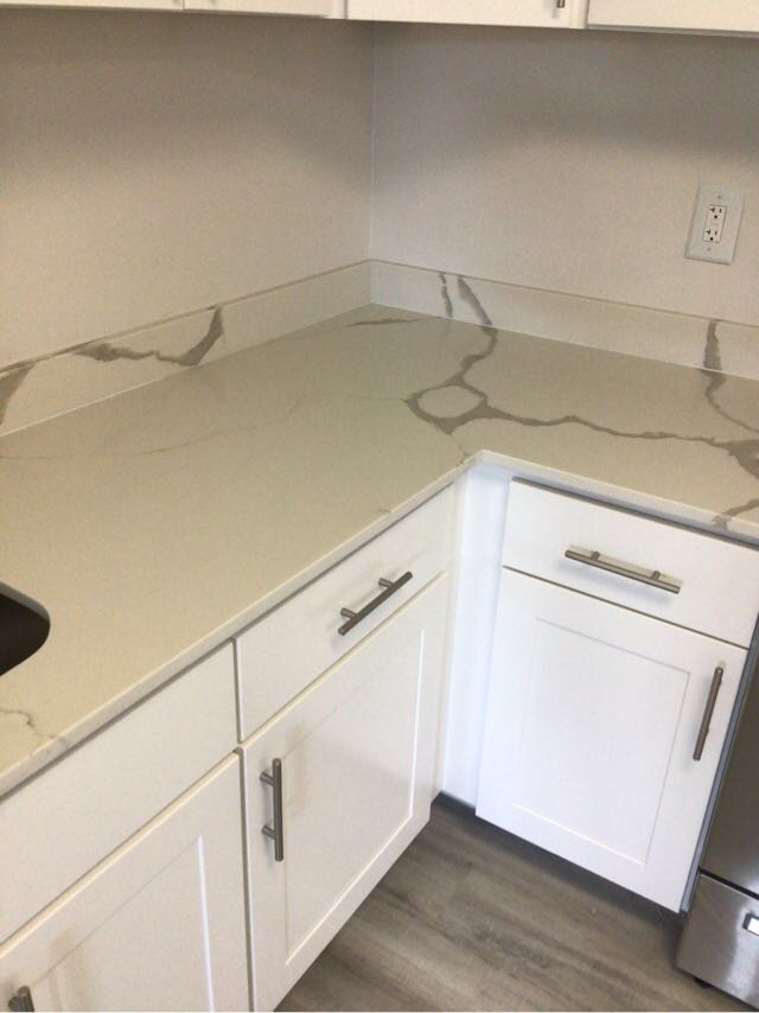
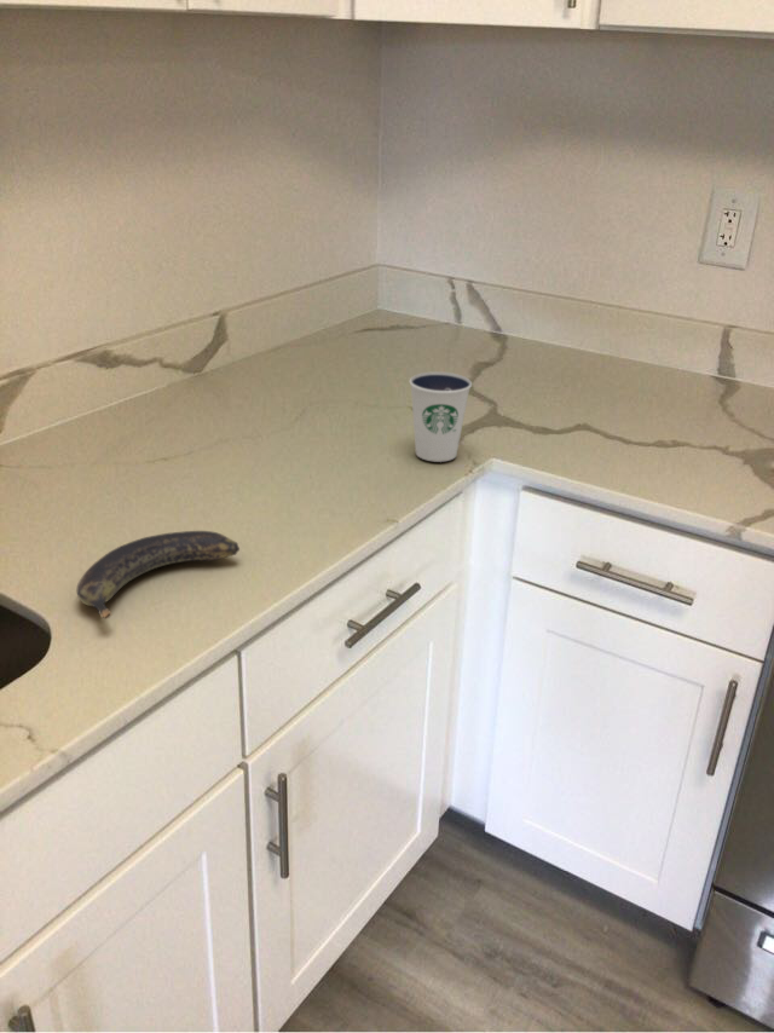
+ banana [76,530,241,619]
+ dixie cup [409,370,473,463]
